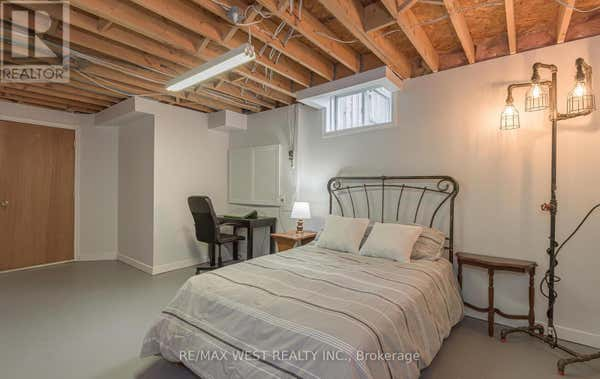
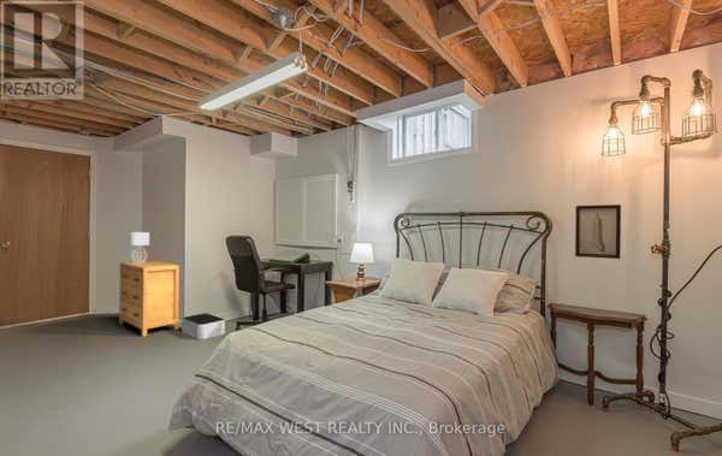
+ wall art [574,203,622,260]
+ storage bin [180,312,226,340]
+ table lamp [128,231,150,262]
+ dresser [118,260,180,338]
